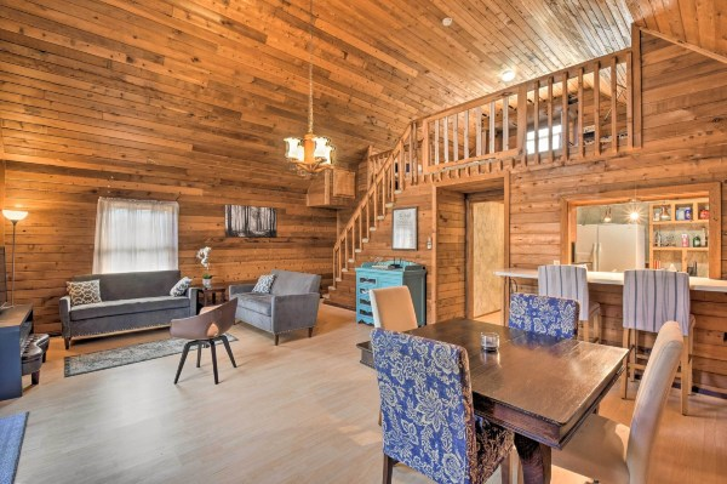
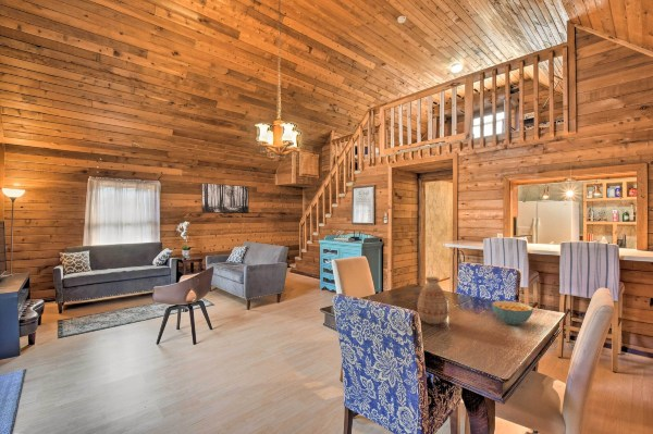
+ cereal bowl [491,300,534,326]
+ vase [416,276,449,325]
